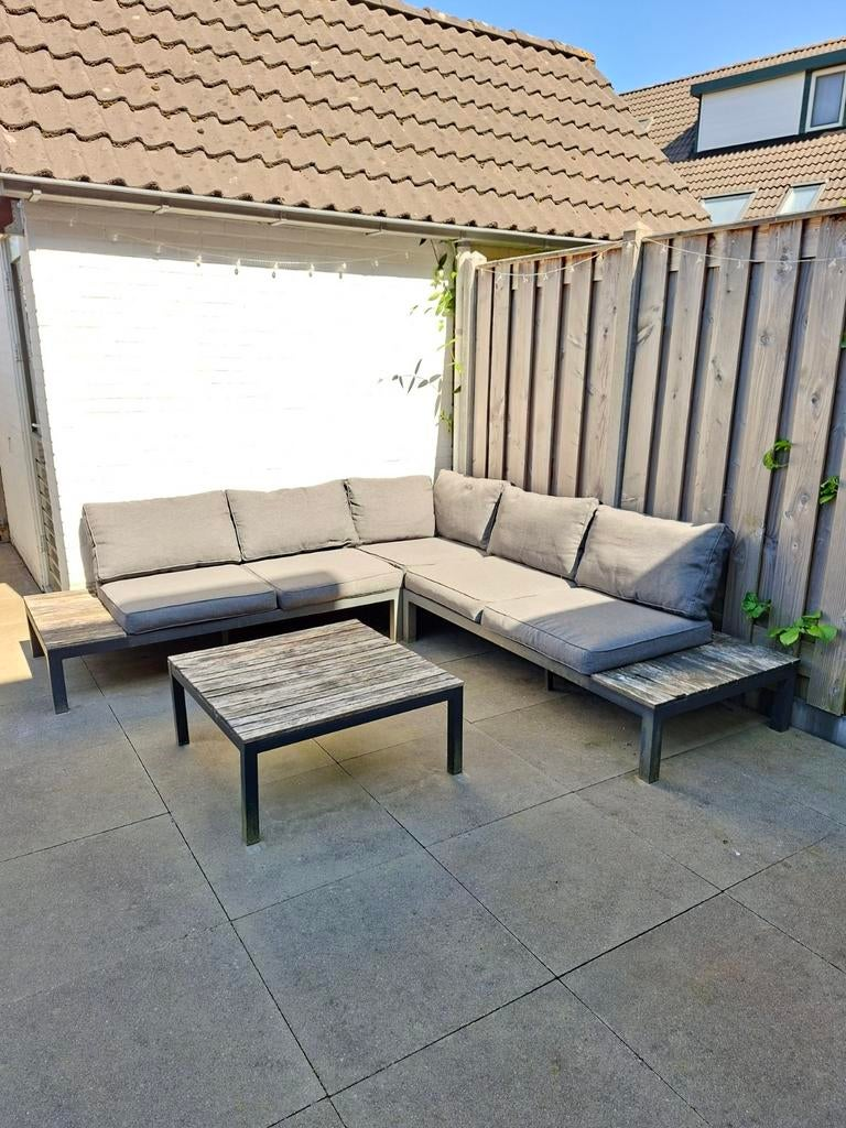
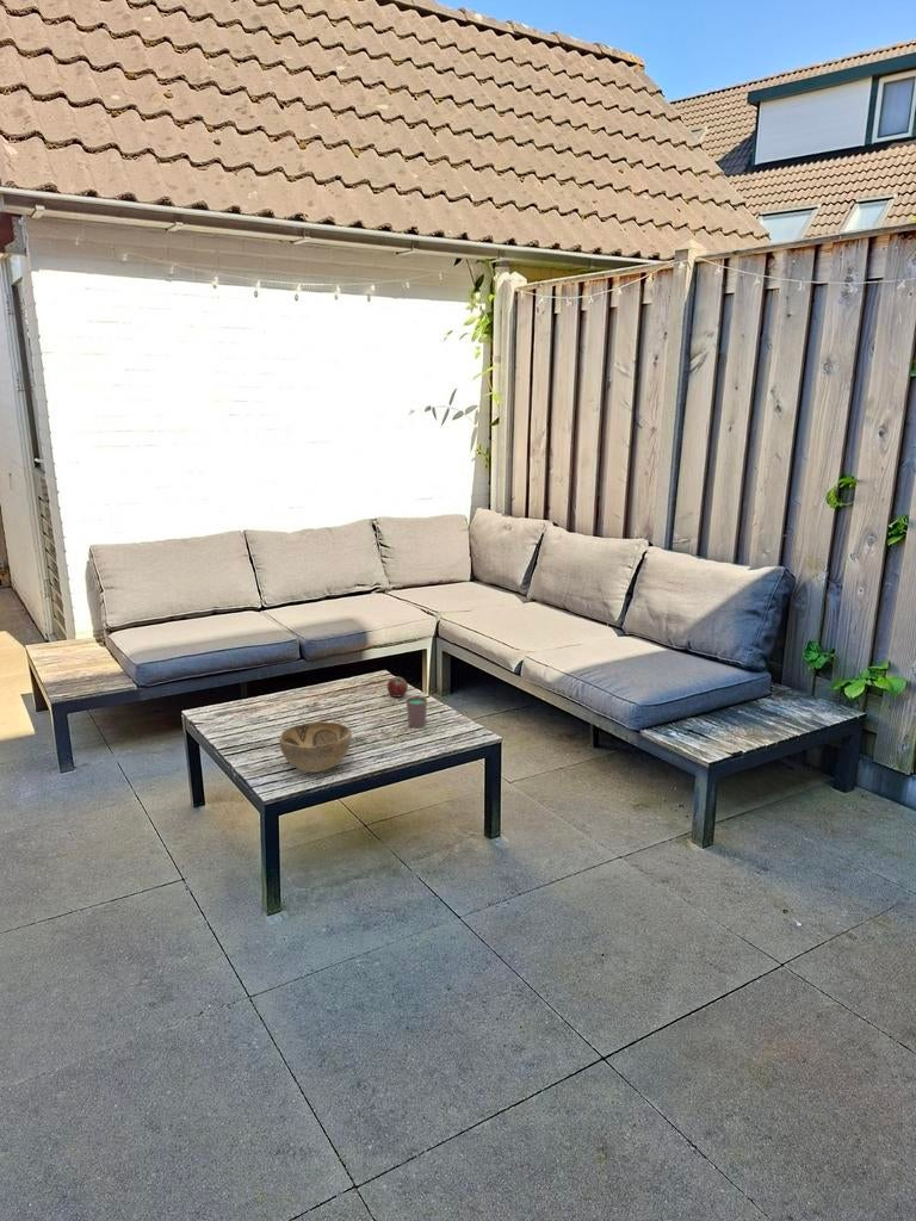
+ cup [406,695,428,729]
+ decorative bowl [278,721,353,774]
+ apple [386,676,409,699]
